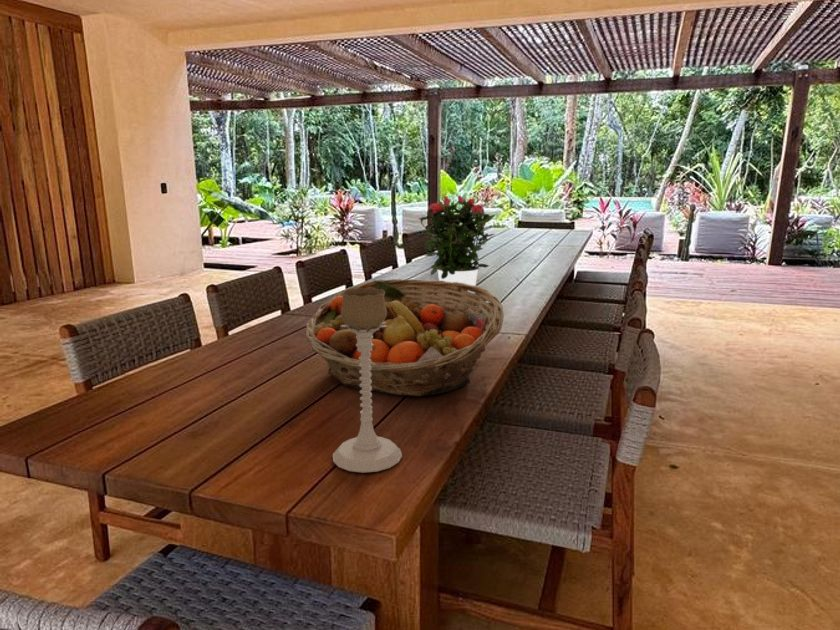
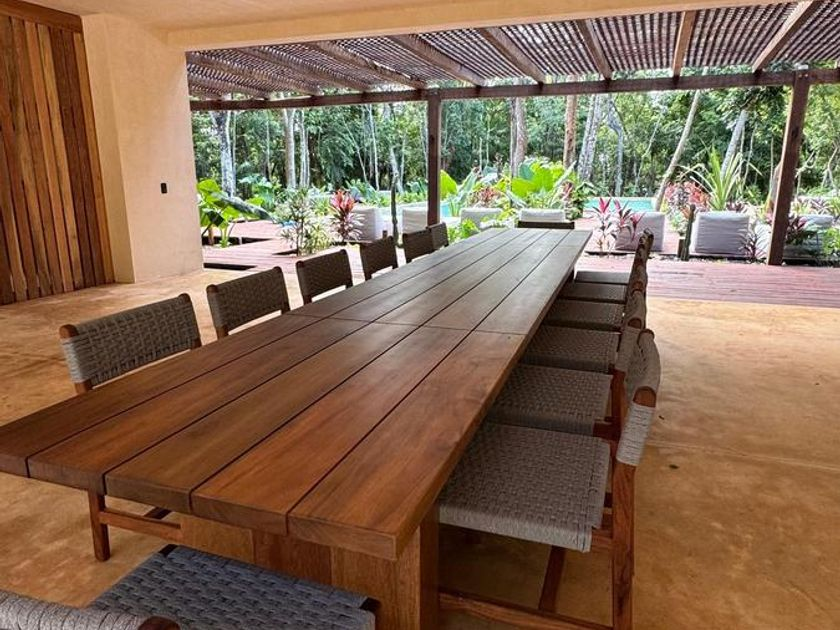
- fruit basket [304,278,505,397]
- potted flower [418,195,498,293]
- candle holder [332,288,403,474]
